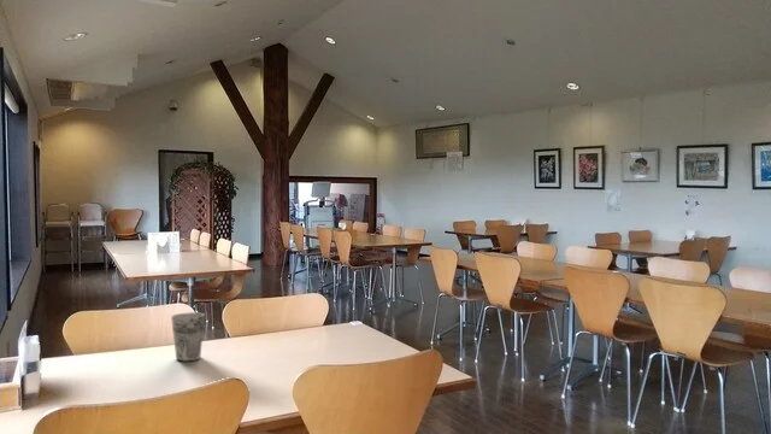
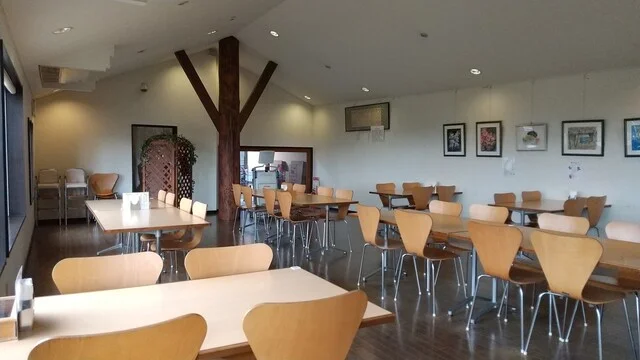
- cup [170,311,206,363]
